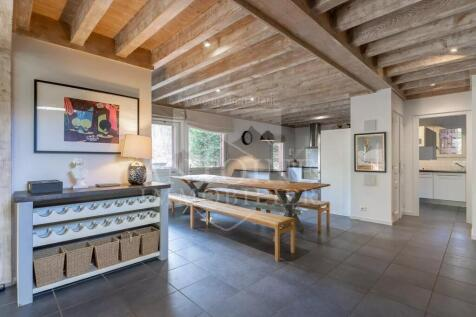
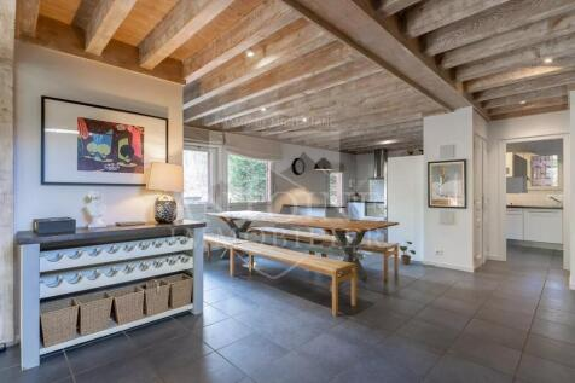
+ potted plant [395,240,417,266]
